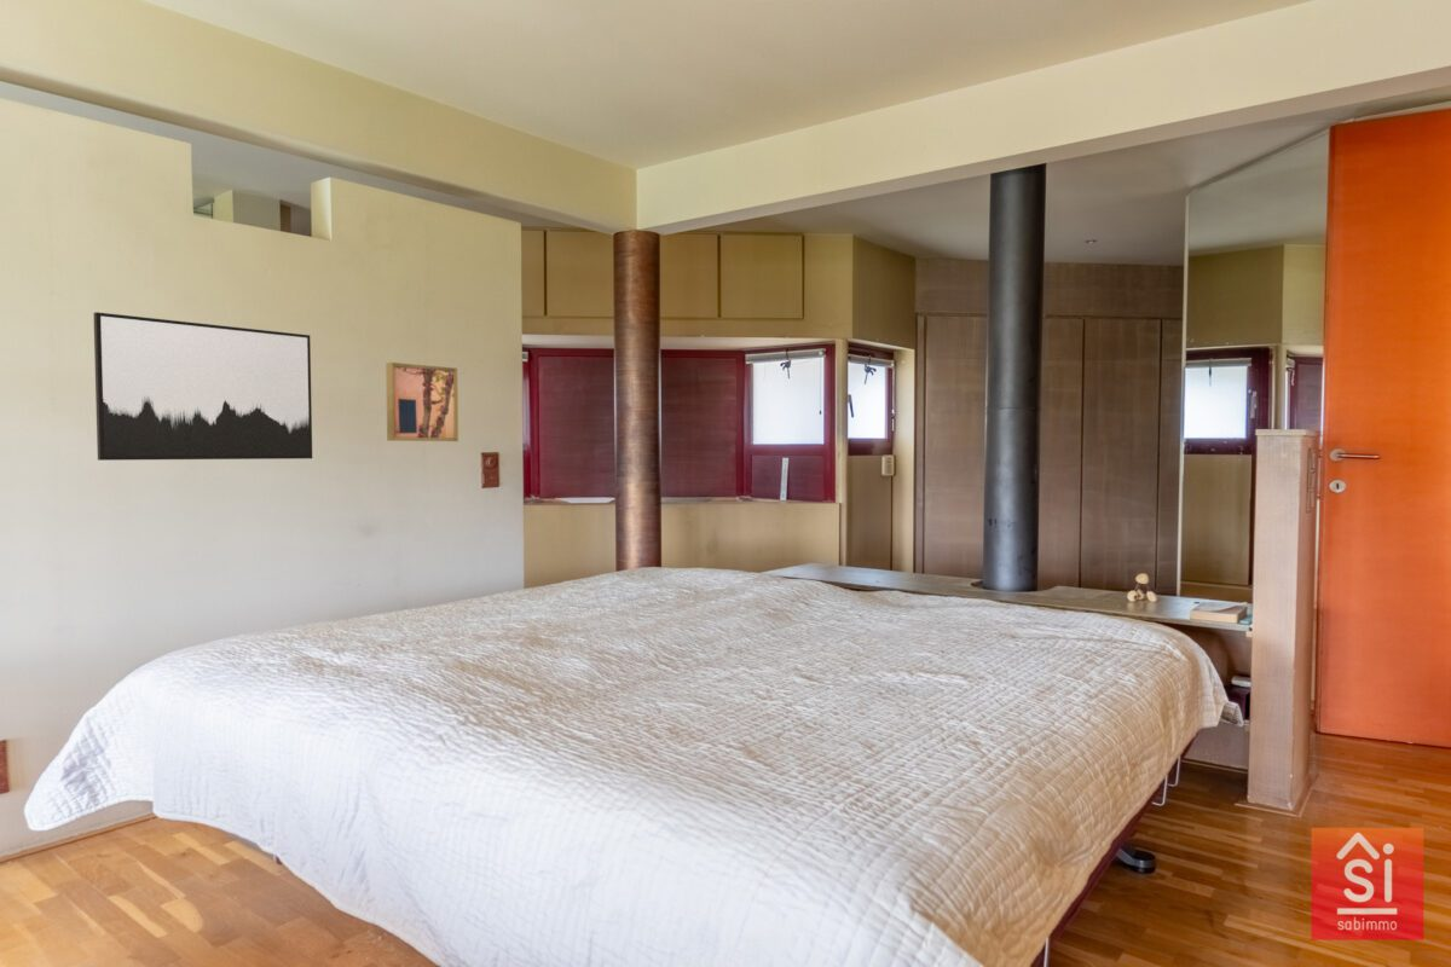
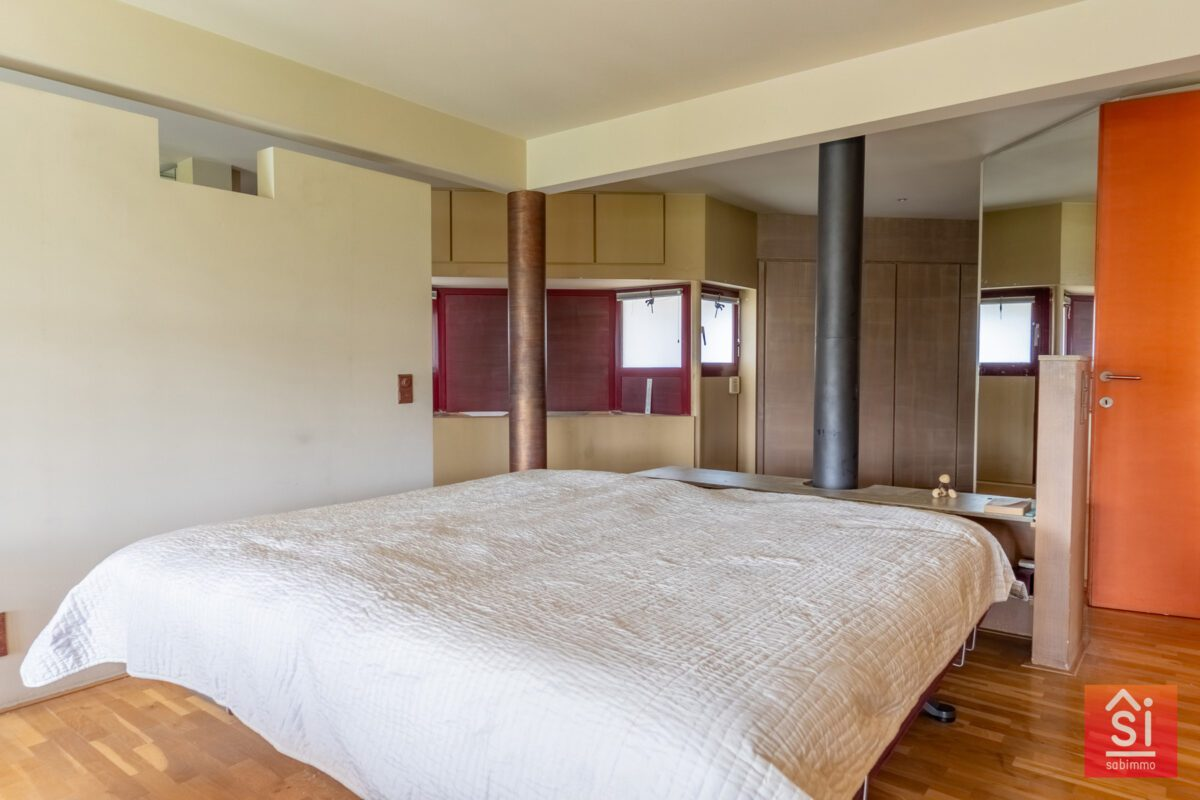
- wall art [385,361,459,442]
- wall art [92,311,313,462]
